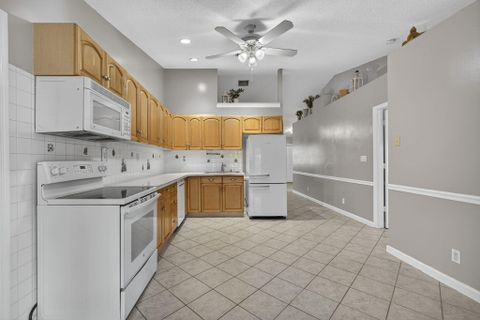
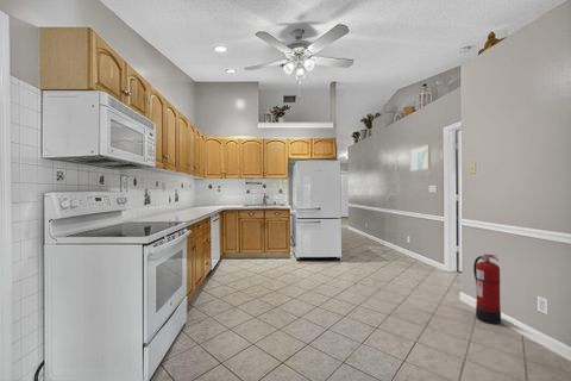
+ wall art [409,143,432,173]
+ fire extinguisher [472,254,502,325]
